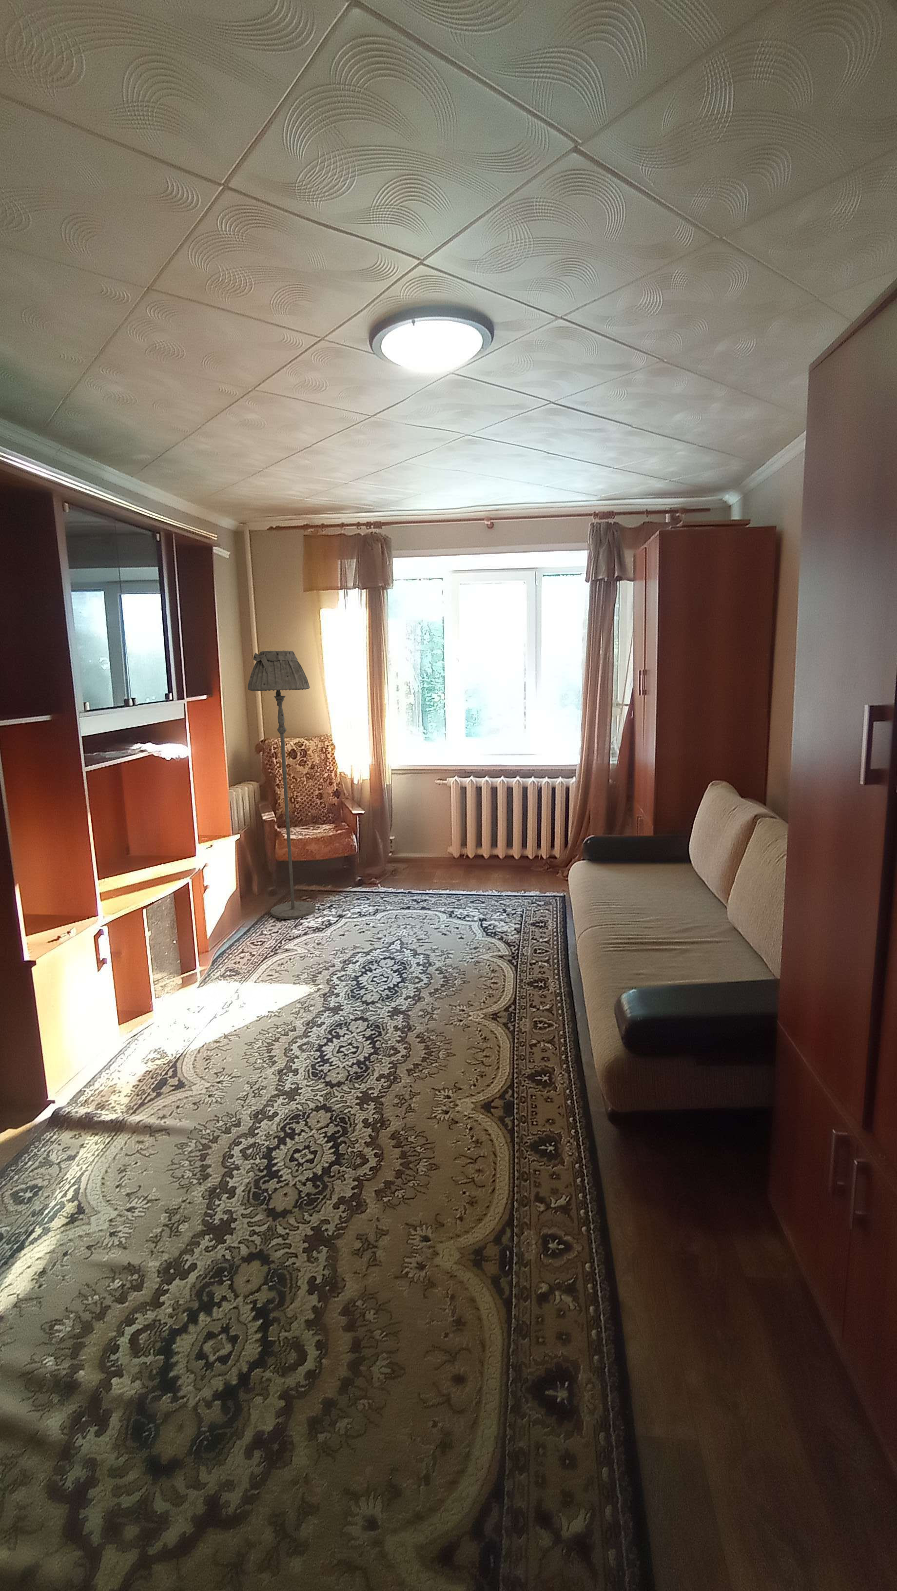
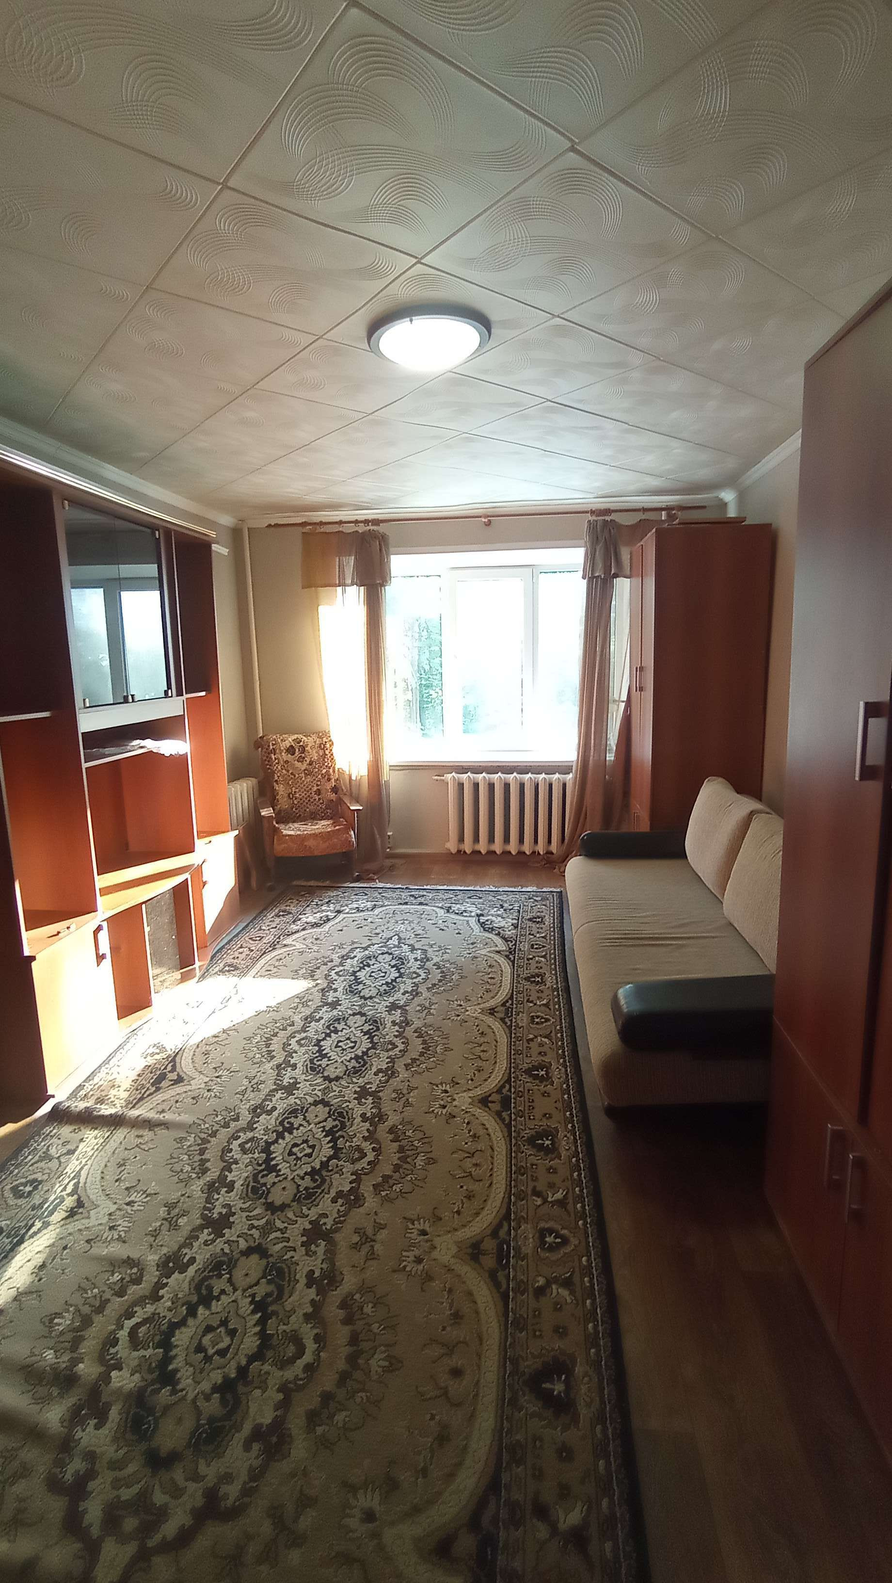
- floor lamp [247,650,317,920]
